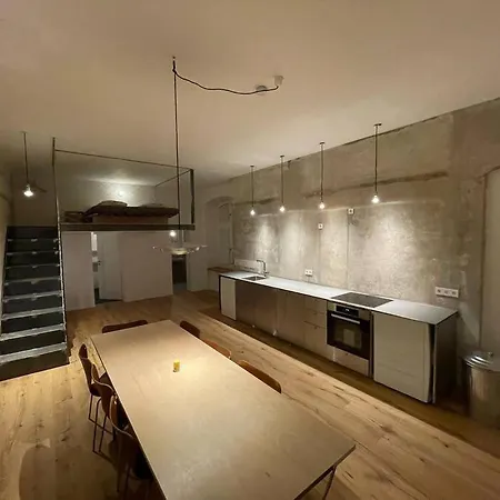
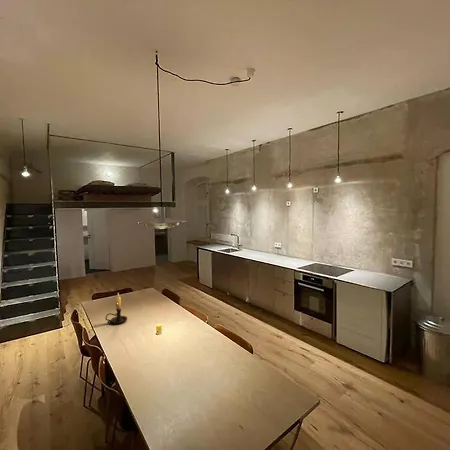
+ candle holder [104,292,128,325]
